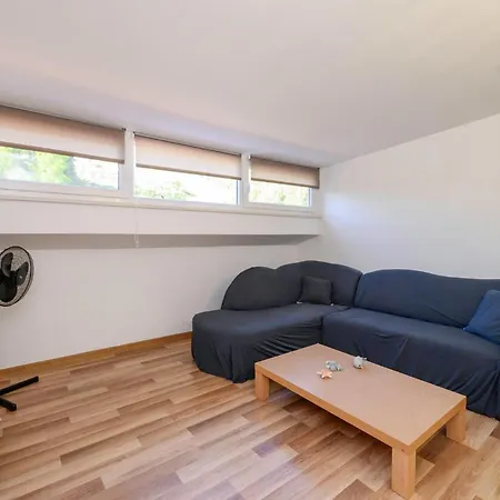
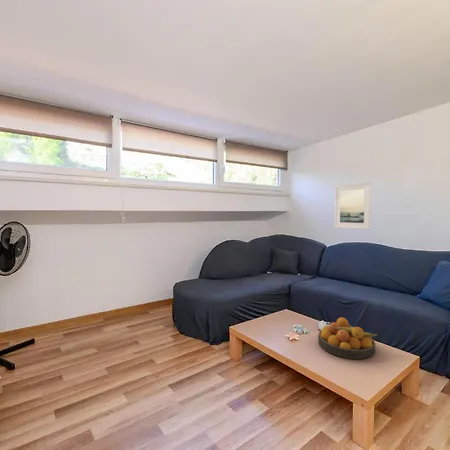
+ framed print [333,181,373,230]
+ fruit bowl [317,317,378,360]
